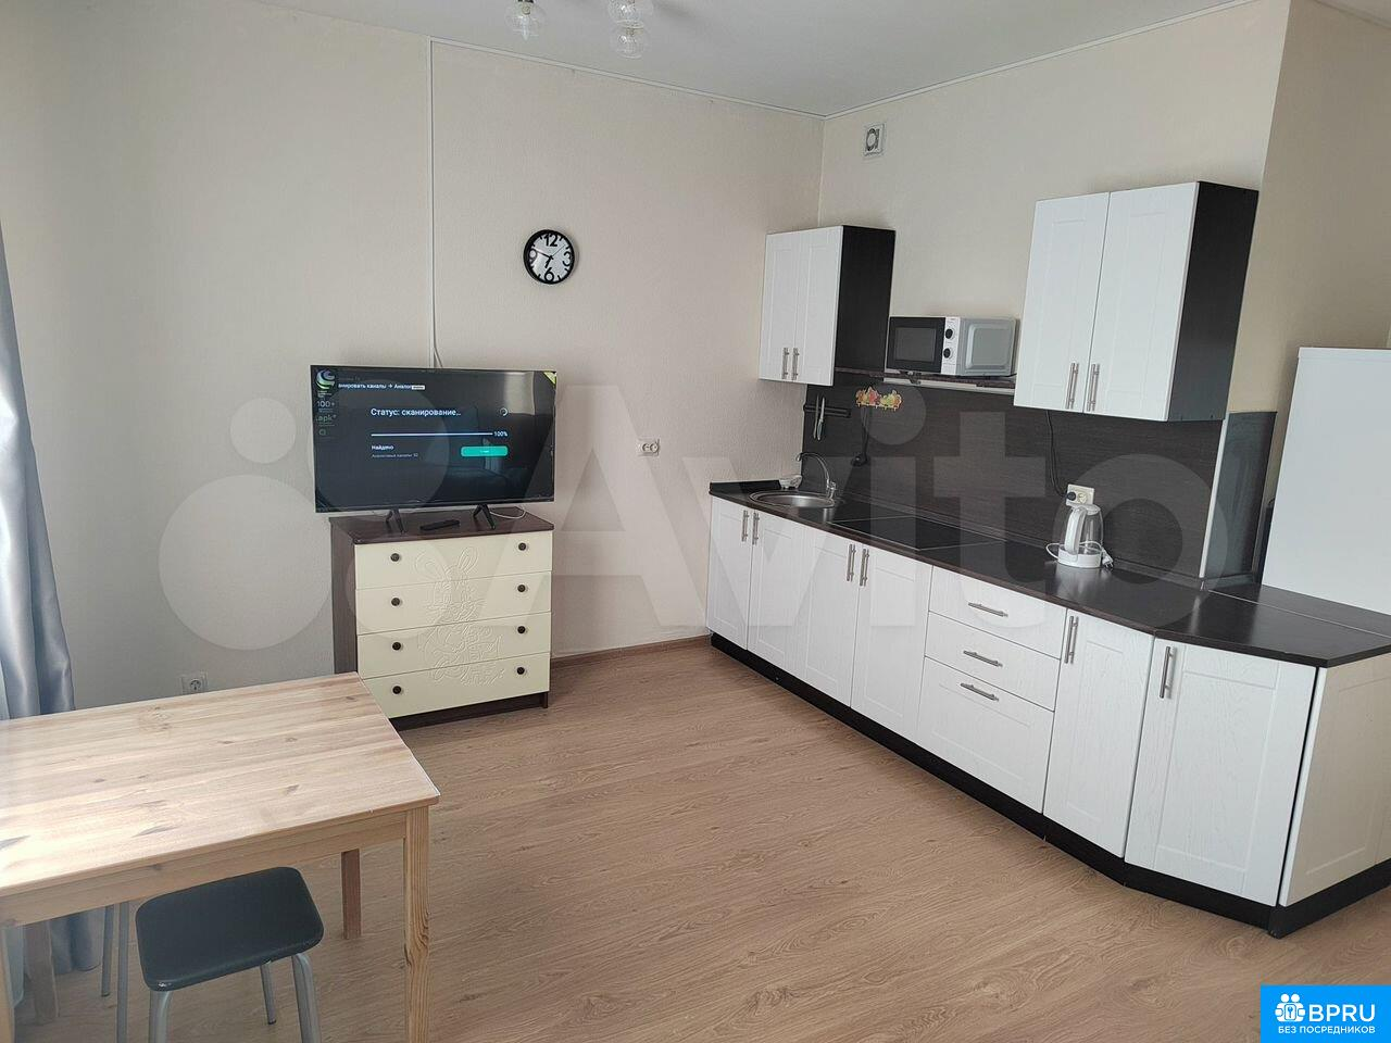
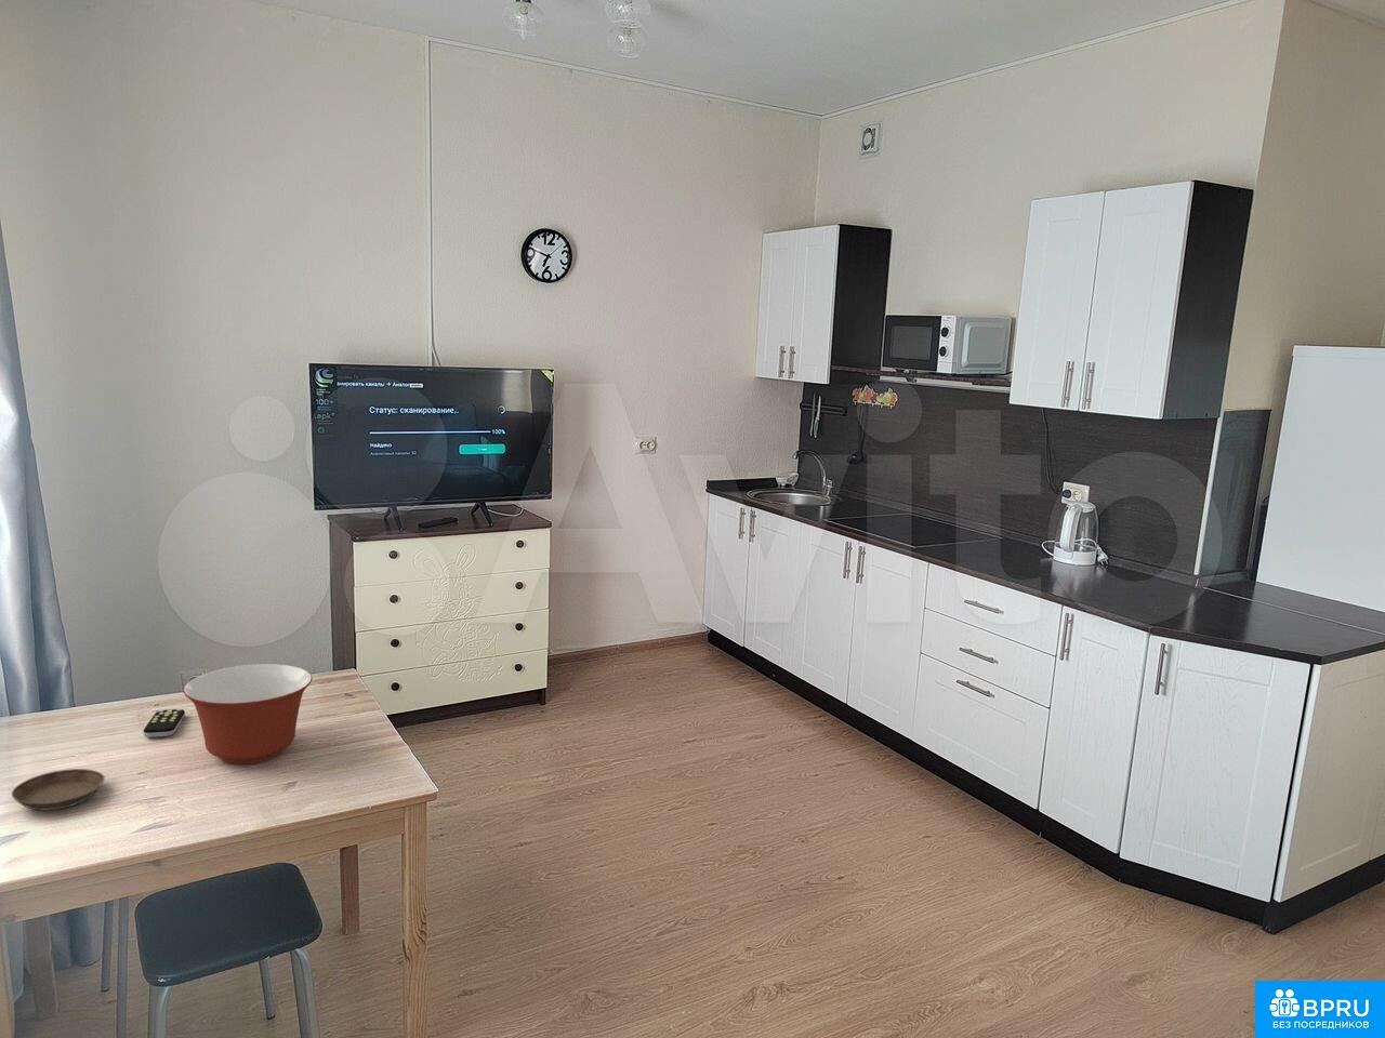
+ mixing bowl [182,663,314,764]
+ remote control [143,709,186,738]
+ saucer [11,768,106,811]
